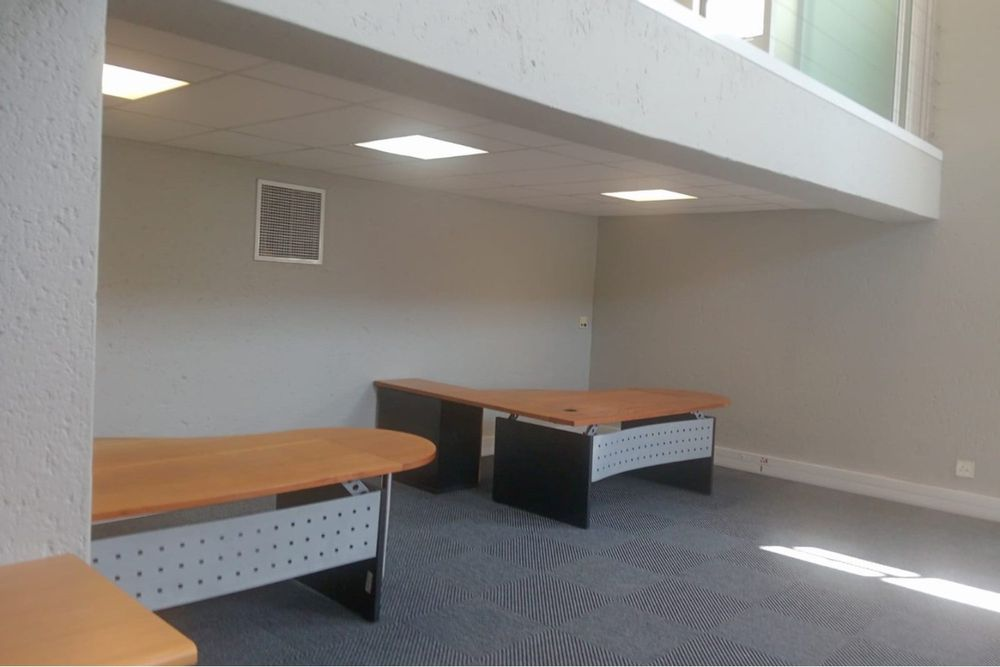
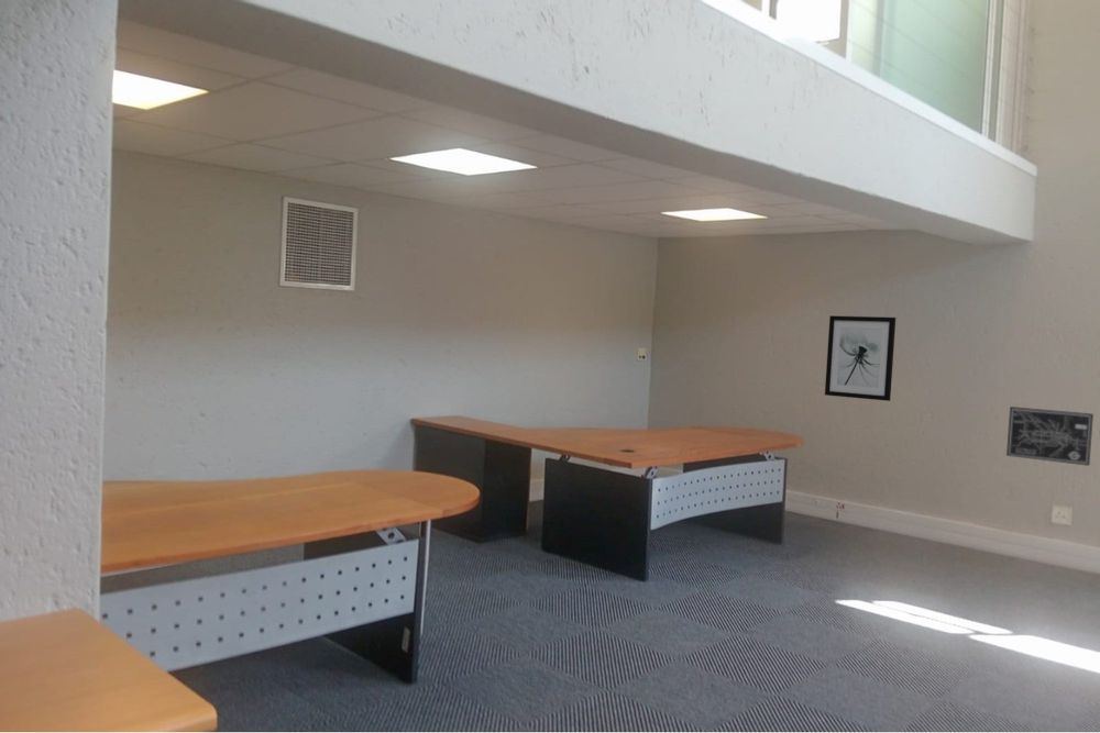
+ wall art [1005,406,1094,467]
+ wall art [824,314,897,402]
